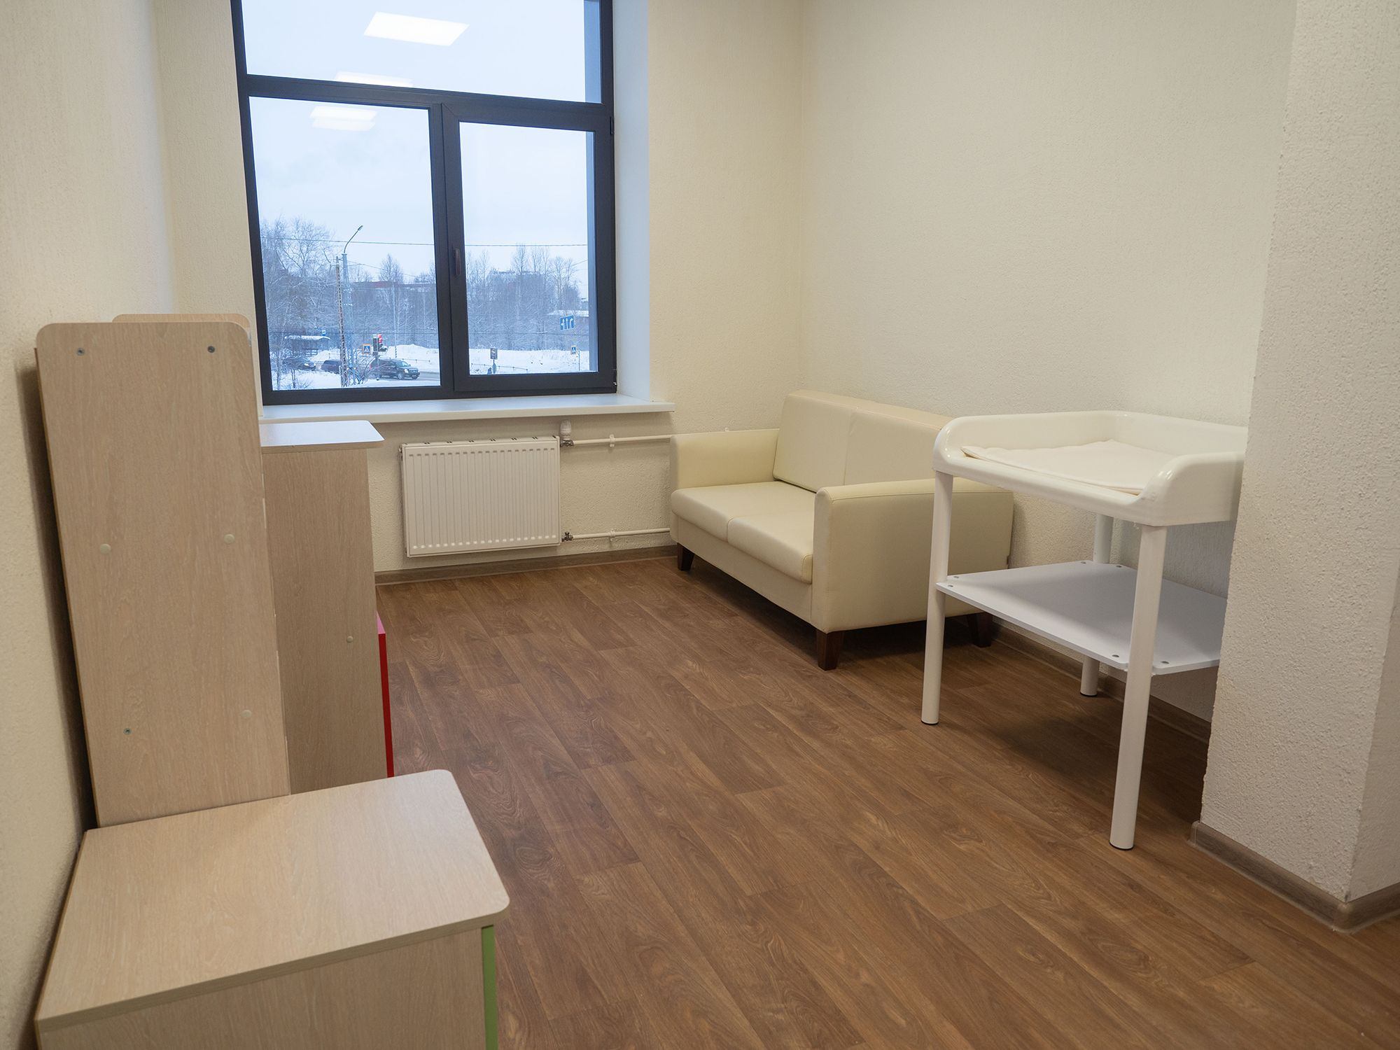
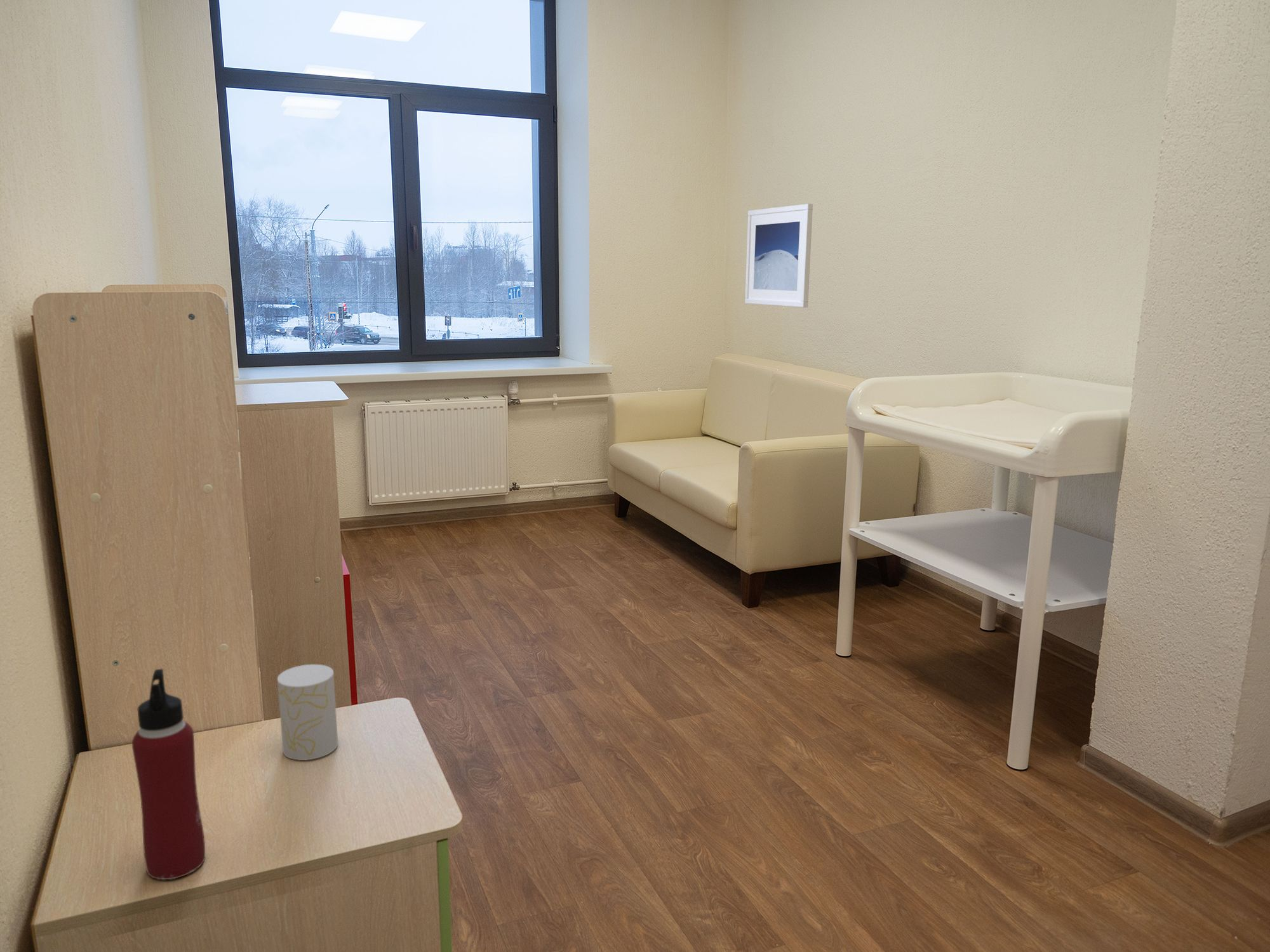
+ cup [277,664,338,761]
+ water bottle [131,668,206,880]
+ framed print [744,203,813,308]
